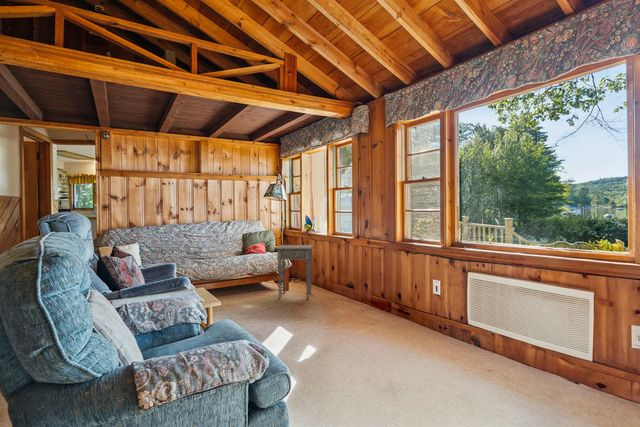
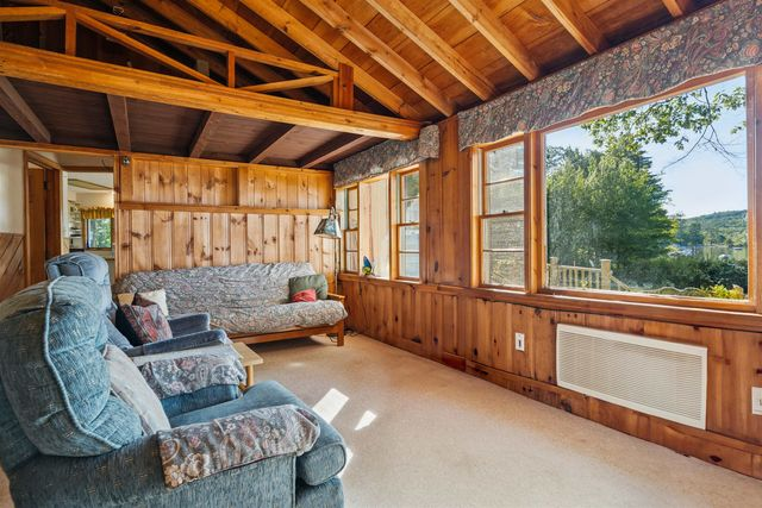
- side table [274,244,314,300]
